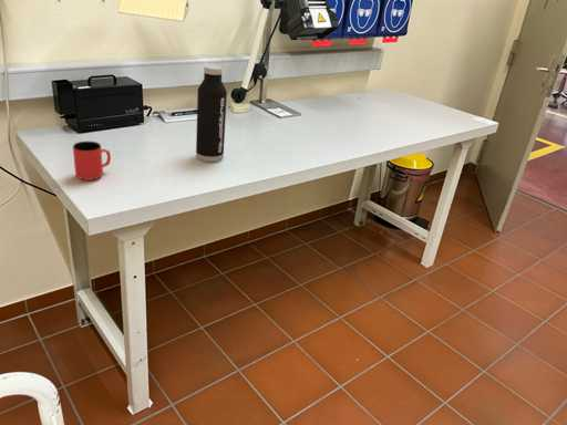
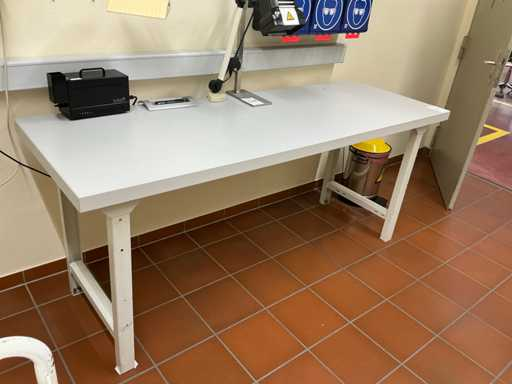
- water bottle [195,64,228,163]
- cup [72,141,112,182]
